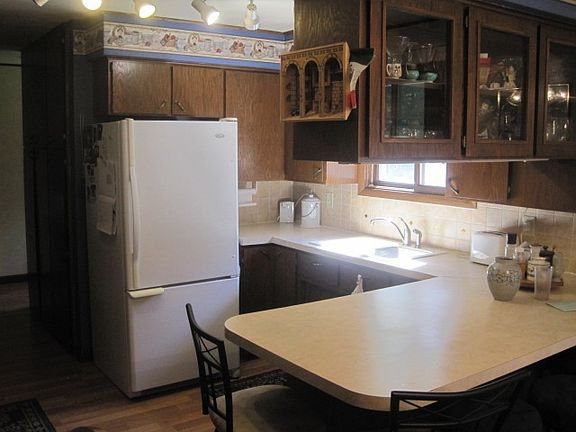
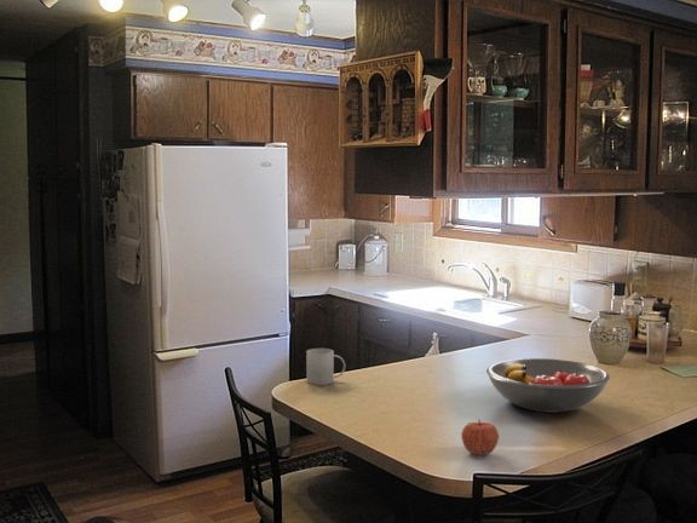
+ fruit bowl [485,357,611,413]
+ mug [305,347,346,386]
+ apple [460,419,500,456]
